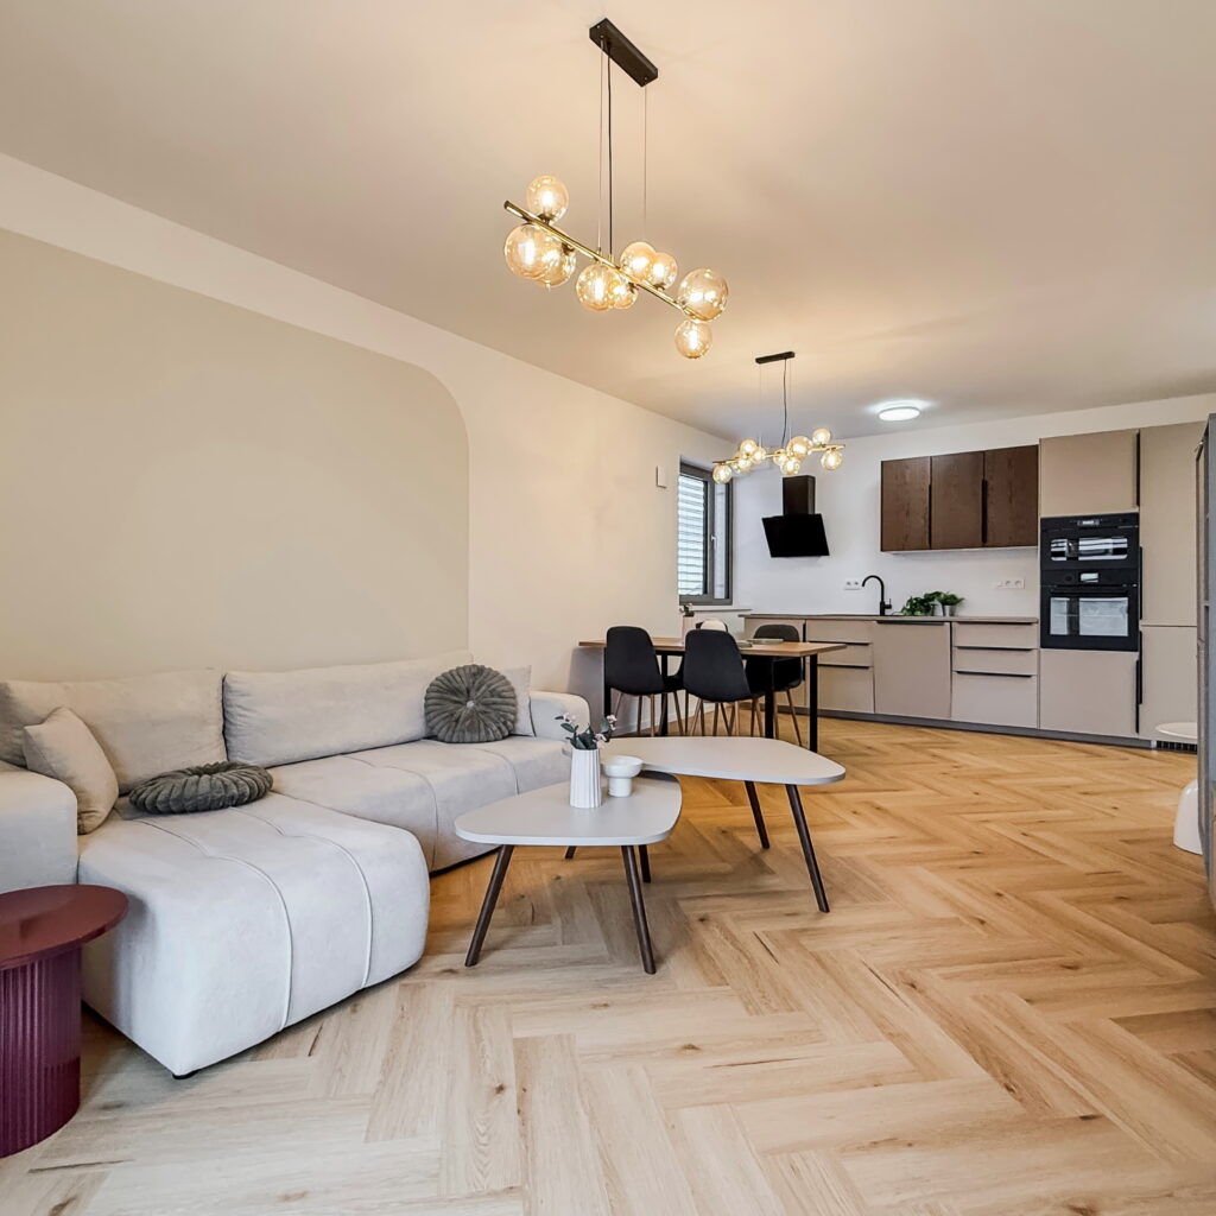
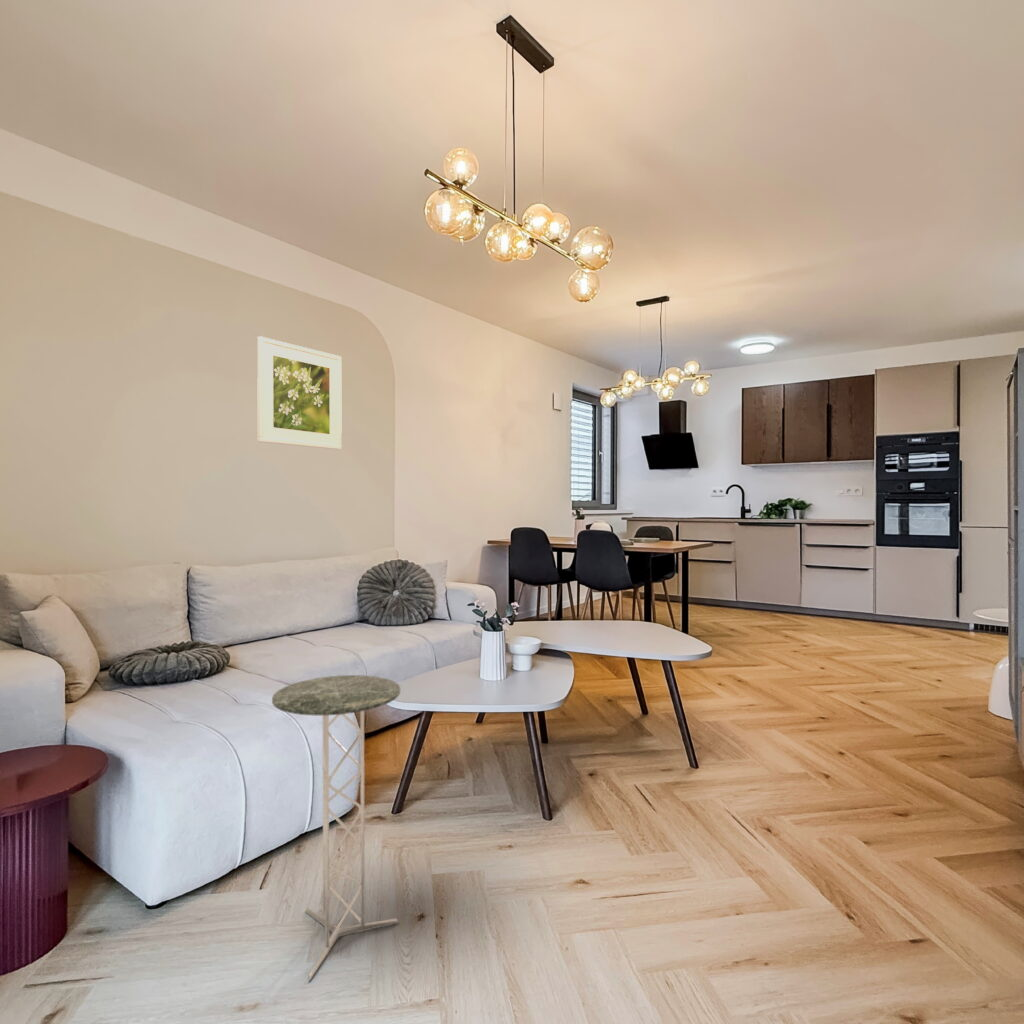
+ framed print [256,335,343,451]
+ side table [271,674,401,982]
